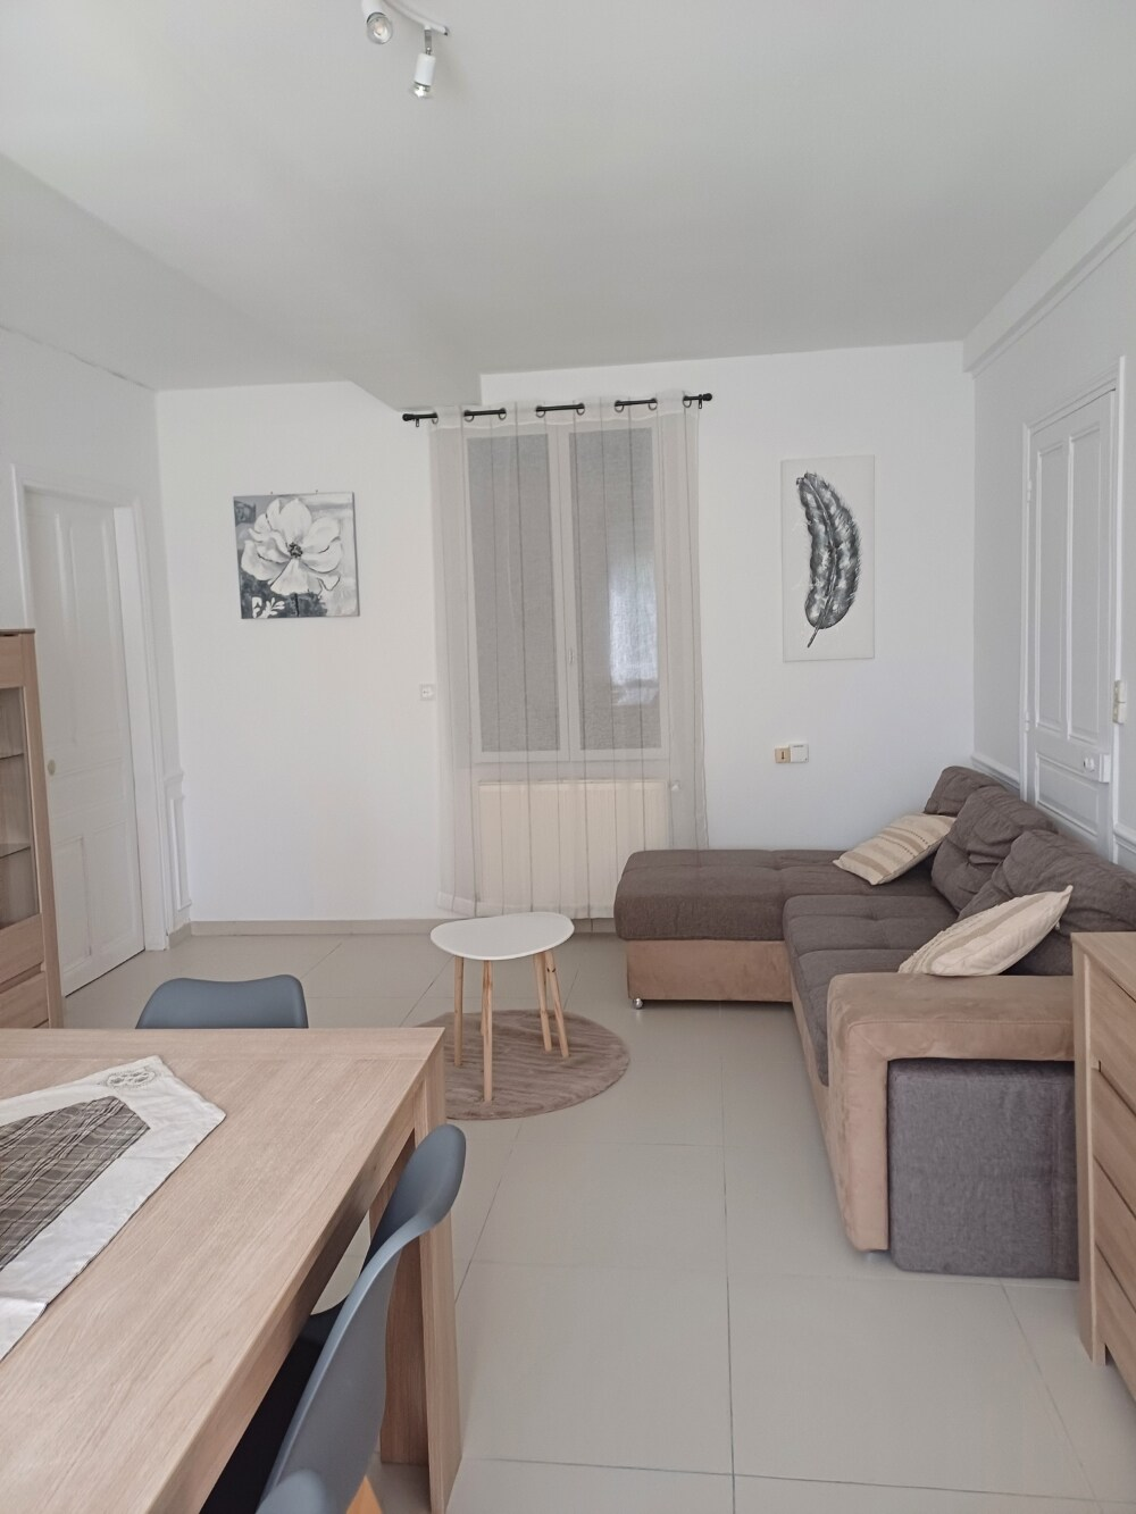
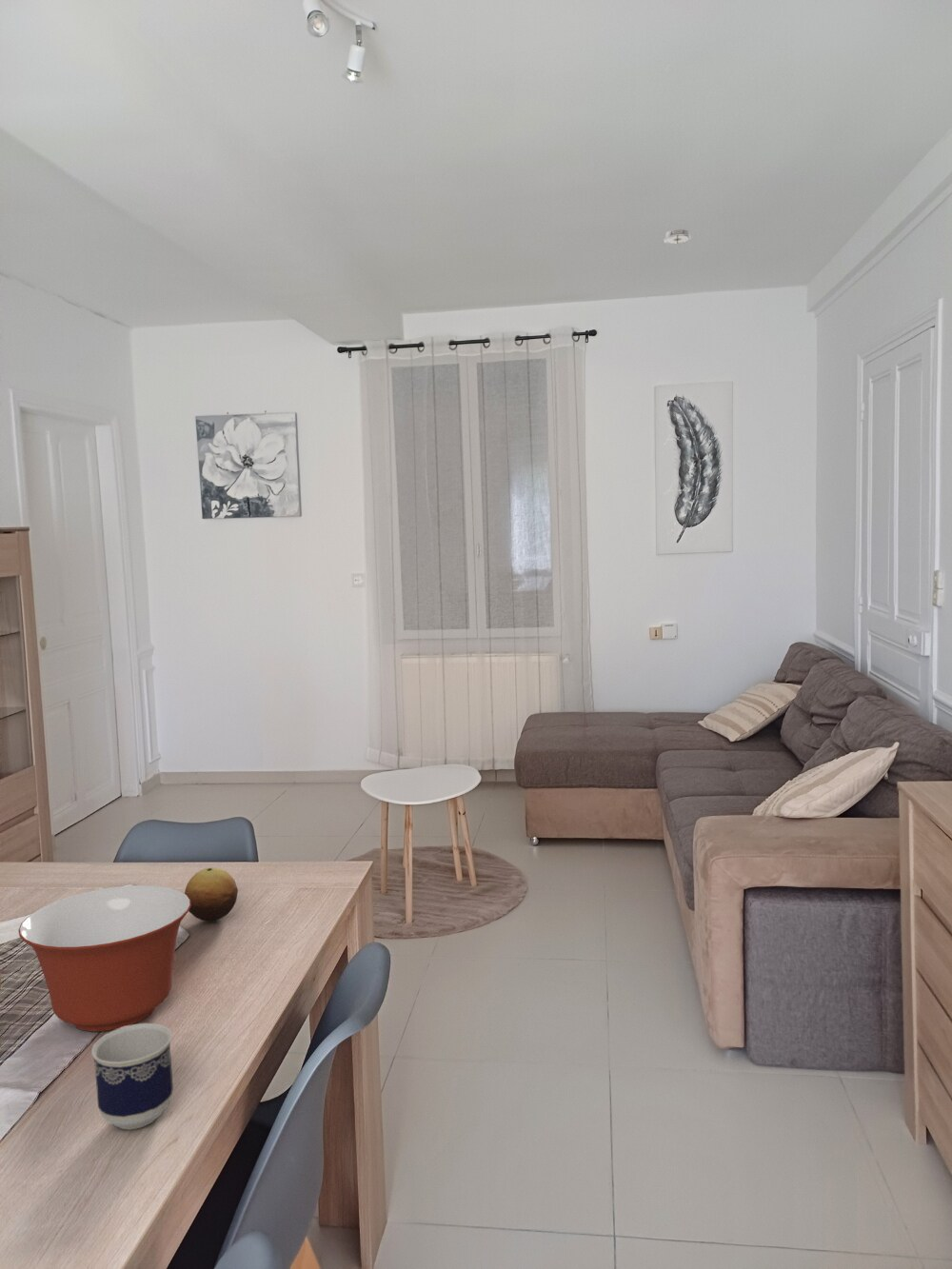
+ mixing bowl [17,884,191,1032]
+ fruit [184,866,239,922]
+ cup [90,1022,174,1130]
+ smoke detector [663,228,692,246]
